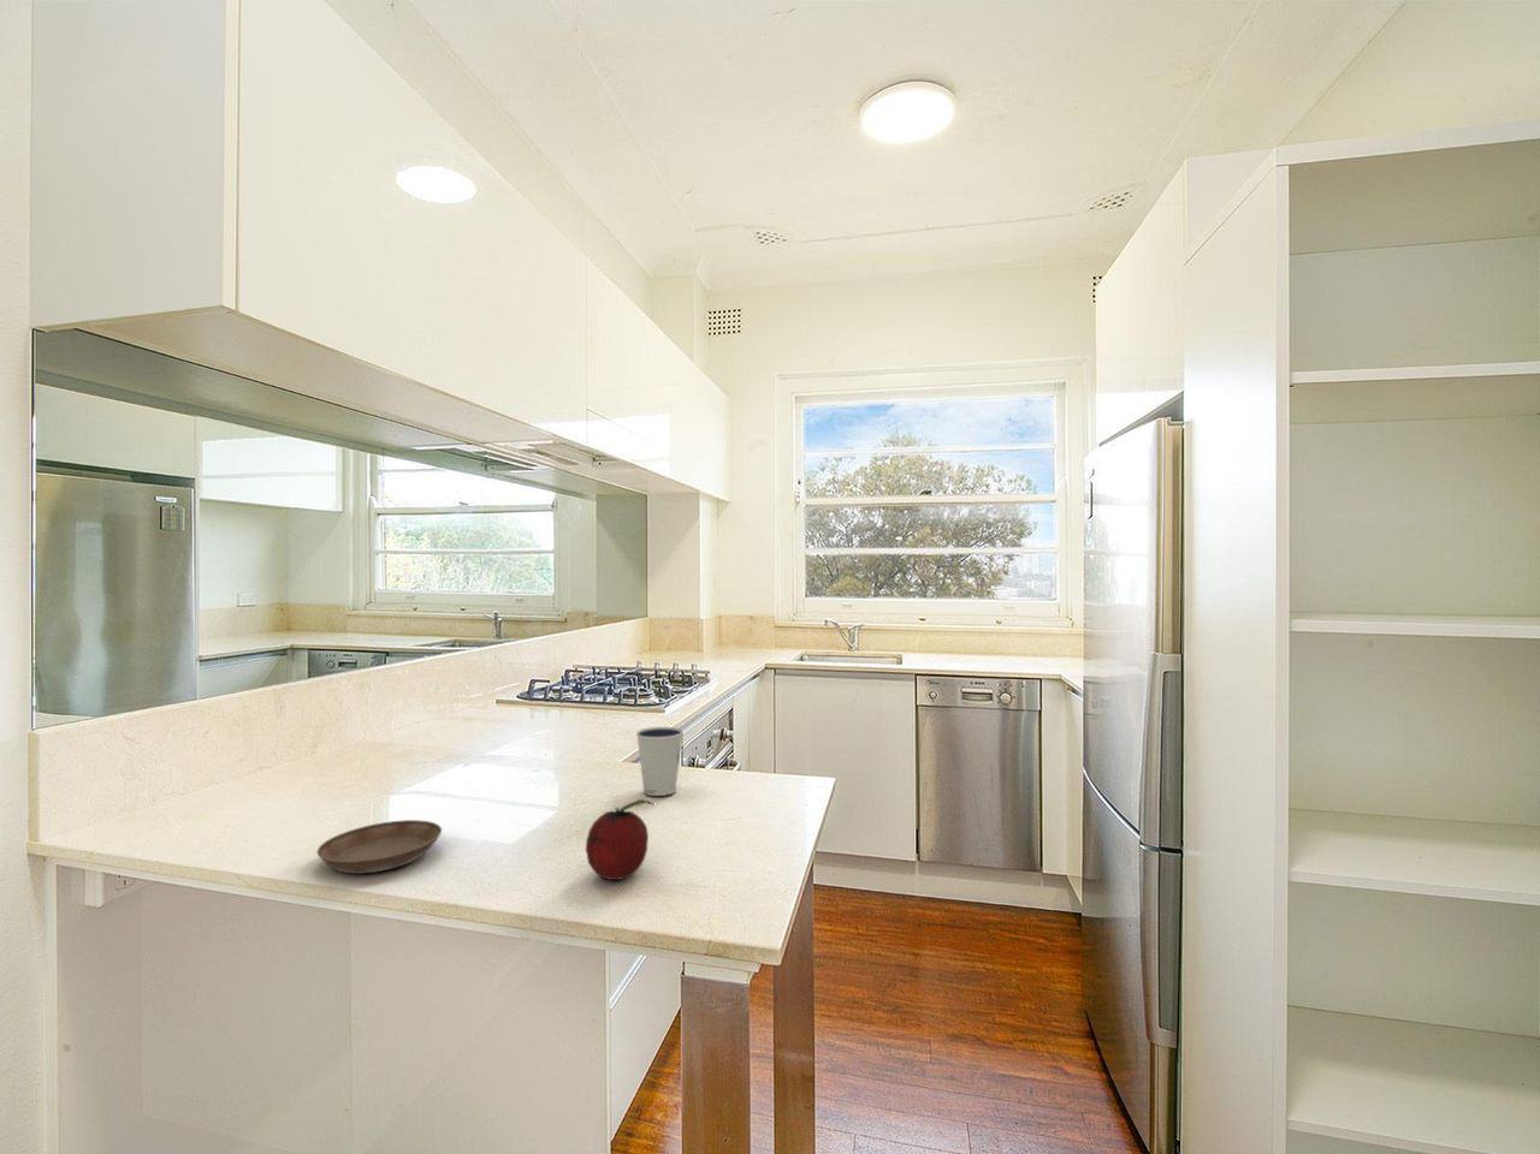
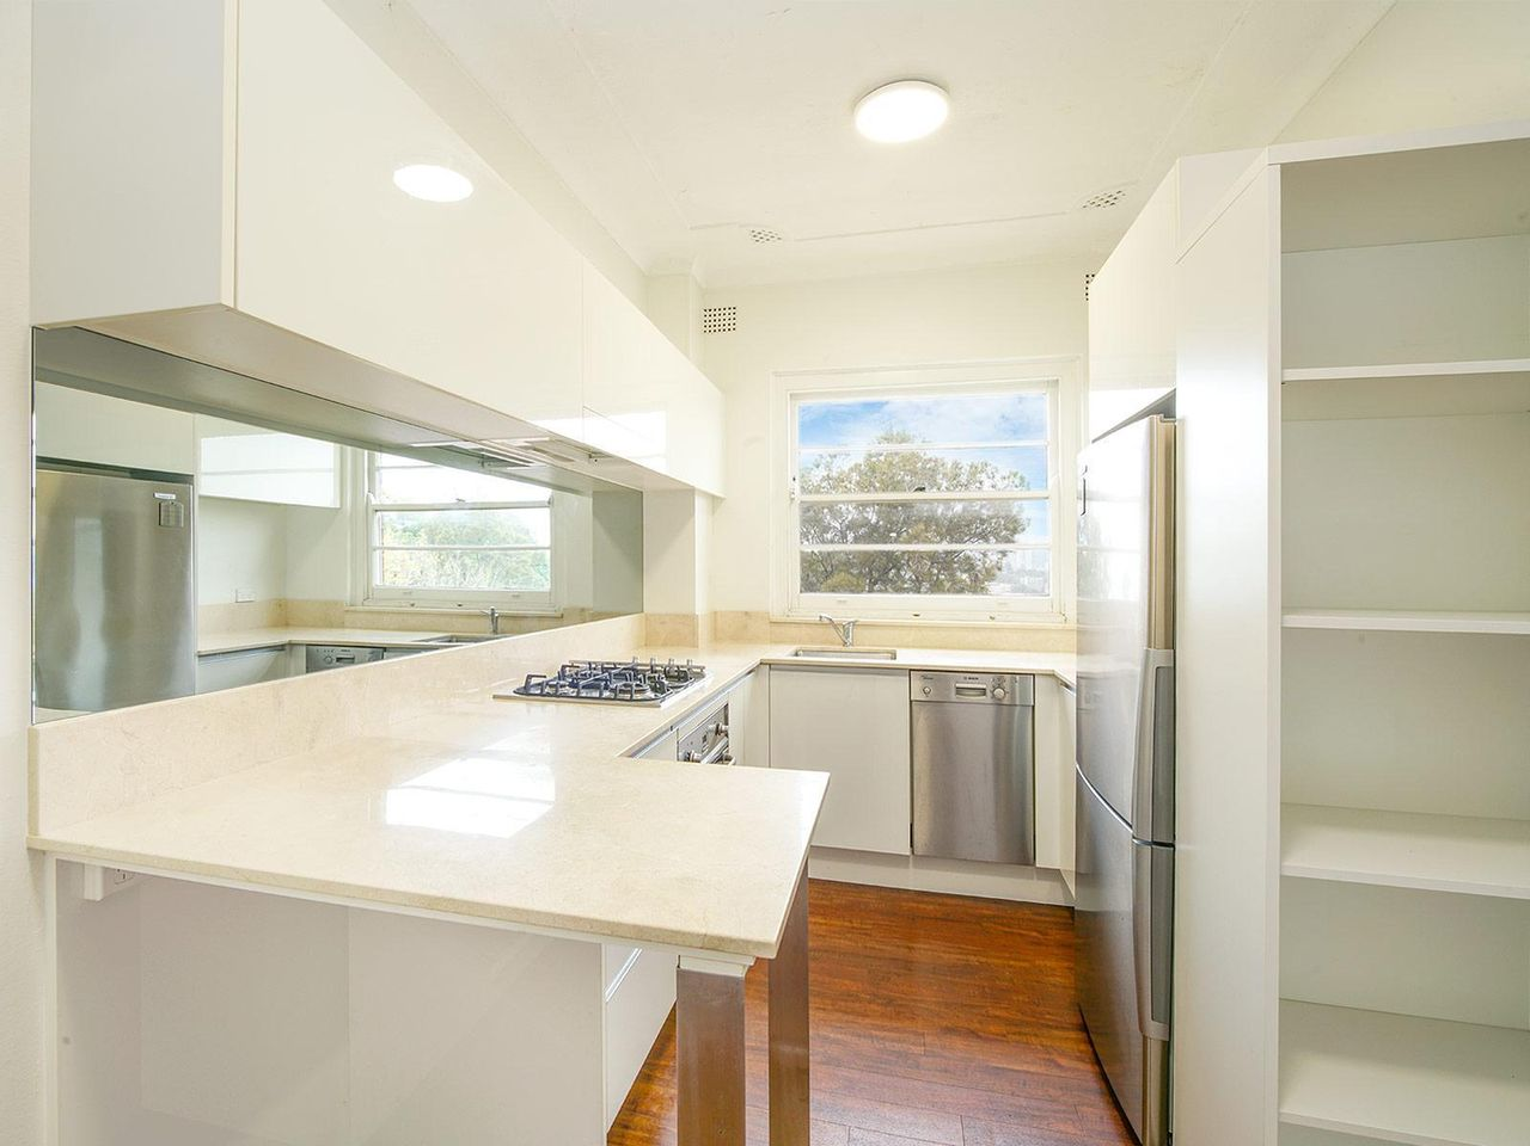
- dixie cup [635,726,685,796]
- fruit [584,798,654,881]
- saucer [315,818,443,875]
